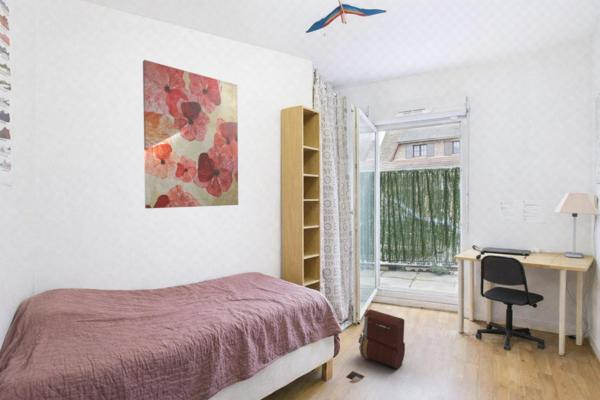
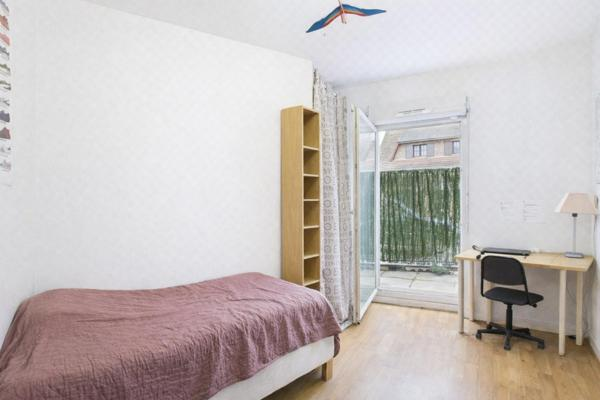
- wall art [142,59,239,209]
- backpack [346,308,406,384]
